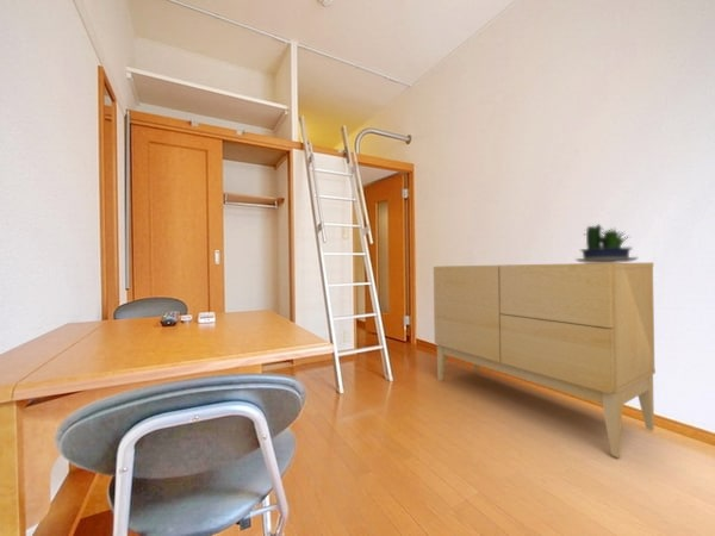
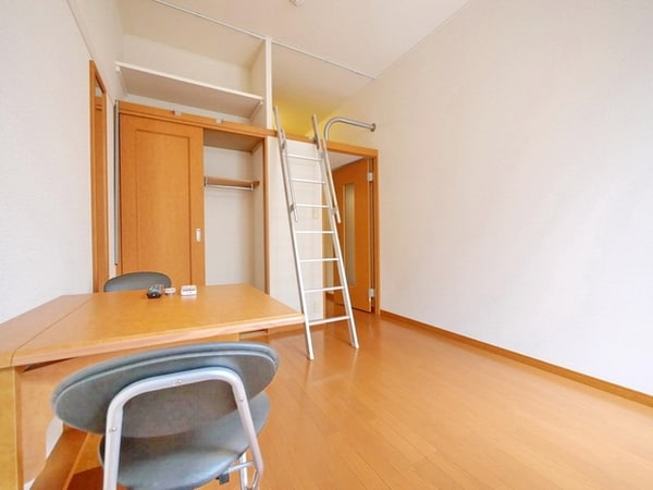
- sideboard [433,262,657,459]
- potted plant [574,224,640,263]
